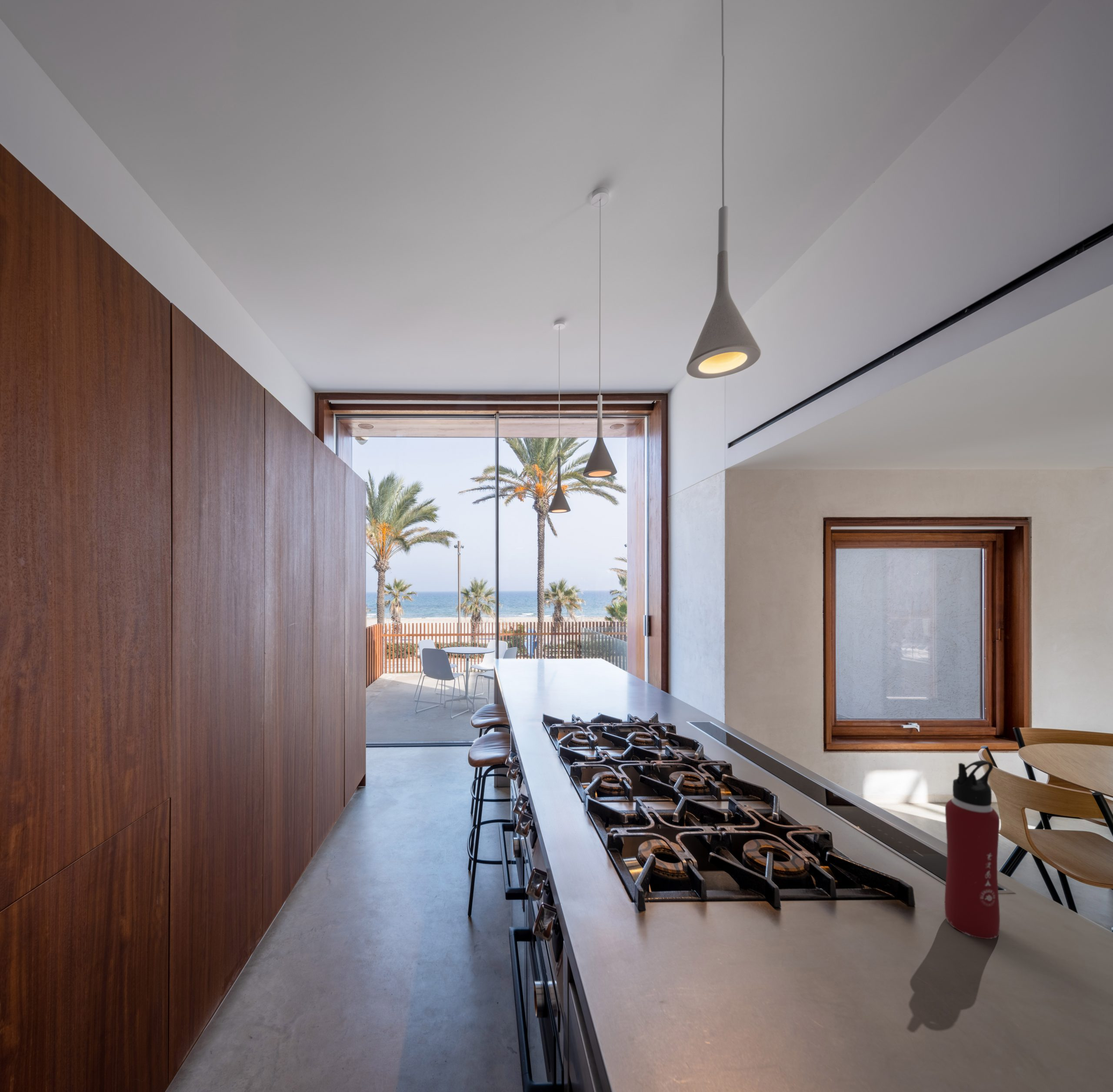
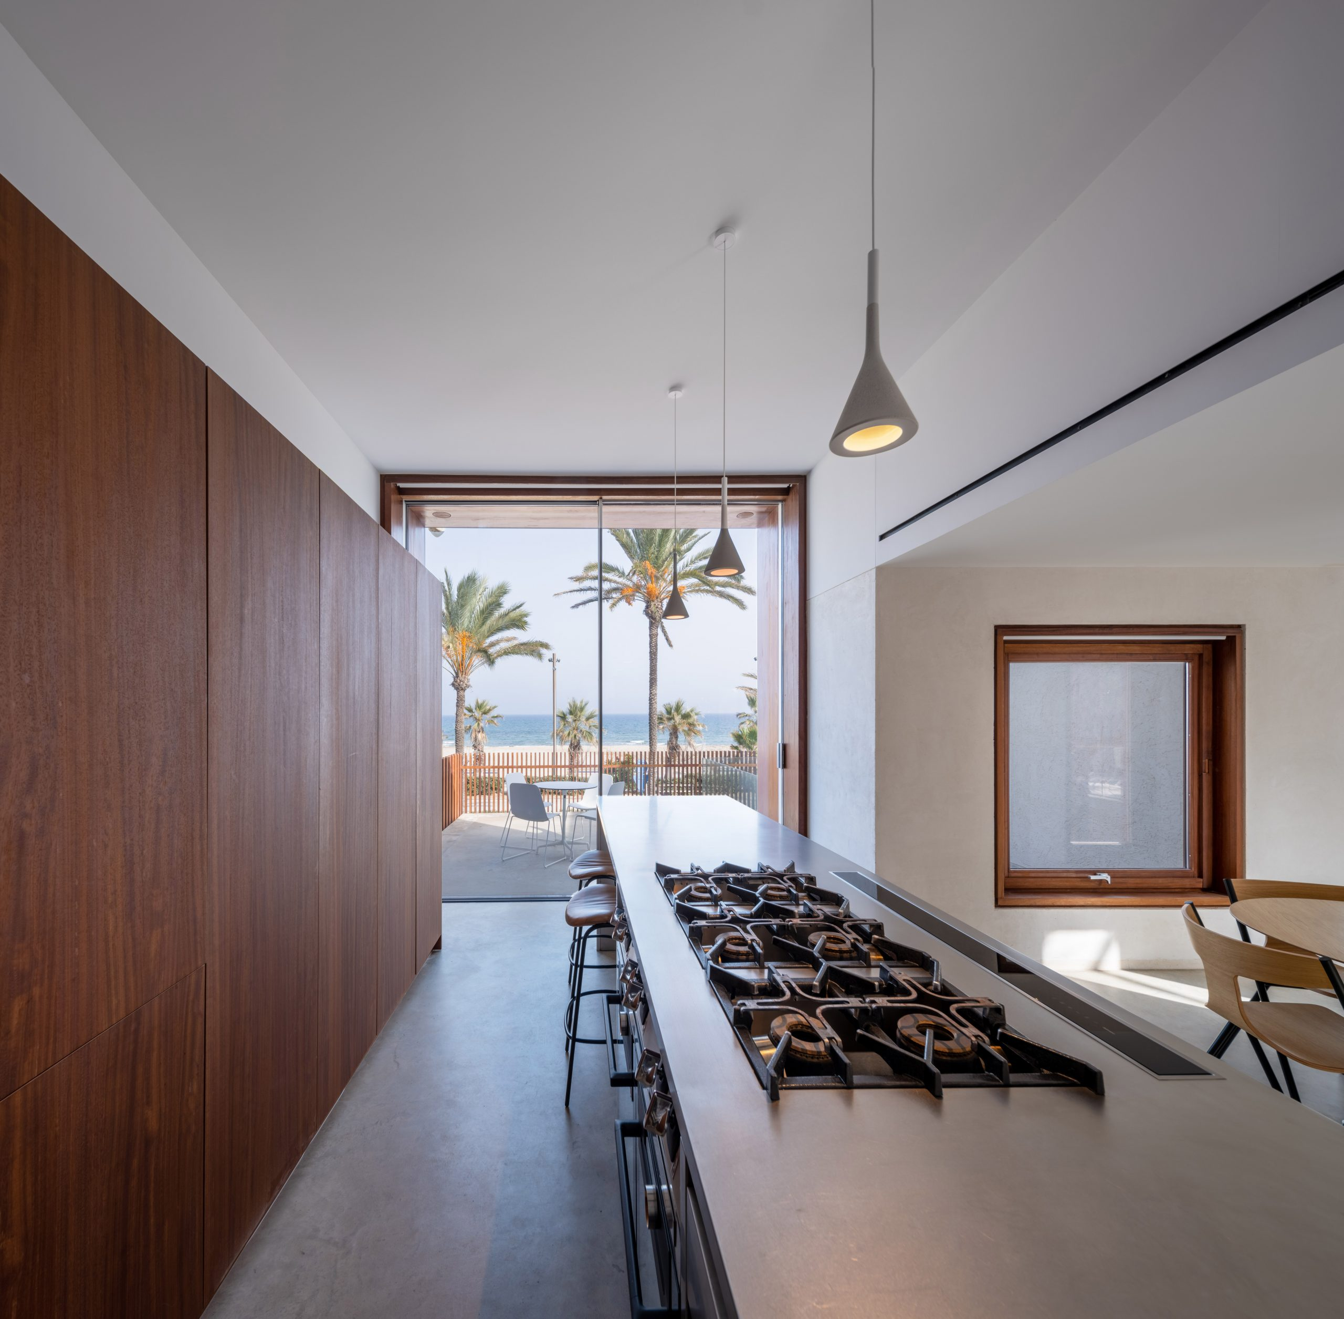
- water bottle [944,760,1000,939]
